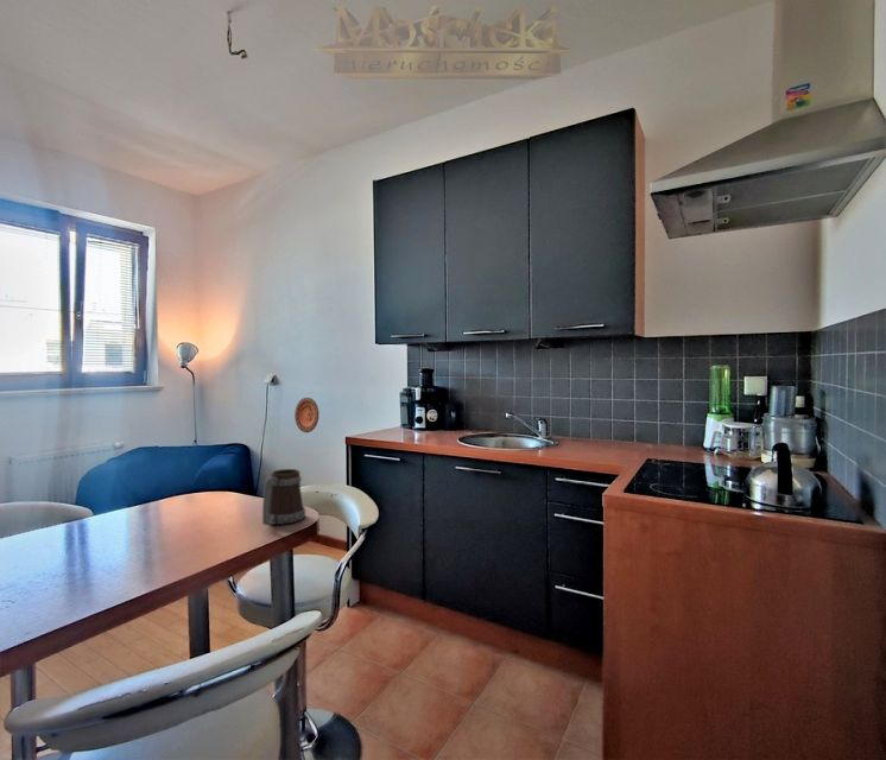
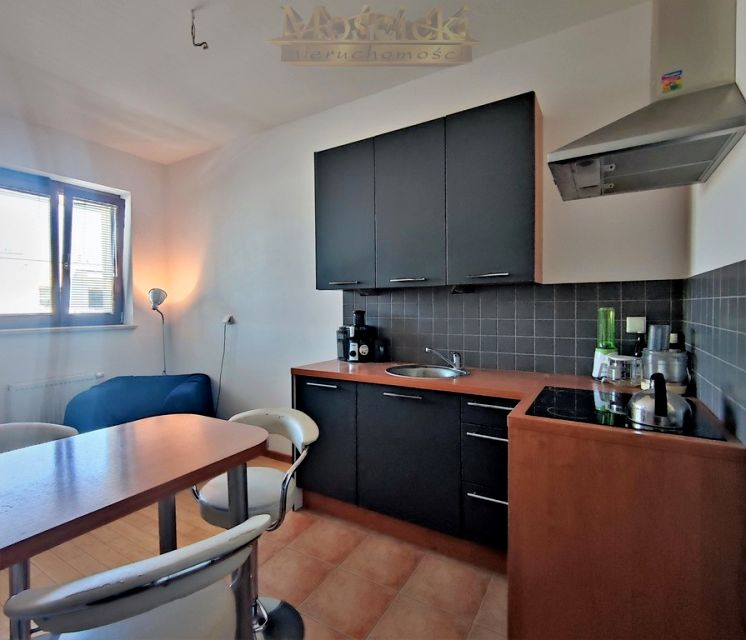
- mug [261,468,306,526]
- decorative plate [293,397,319,433]
